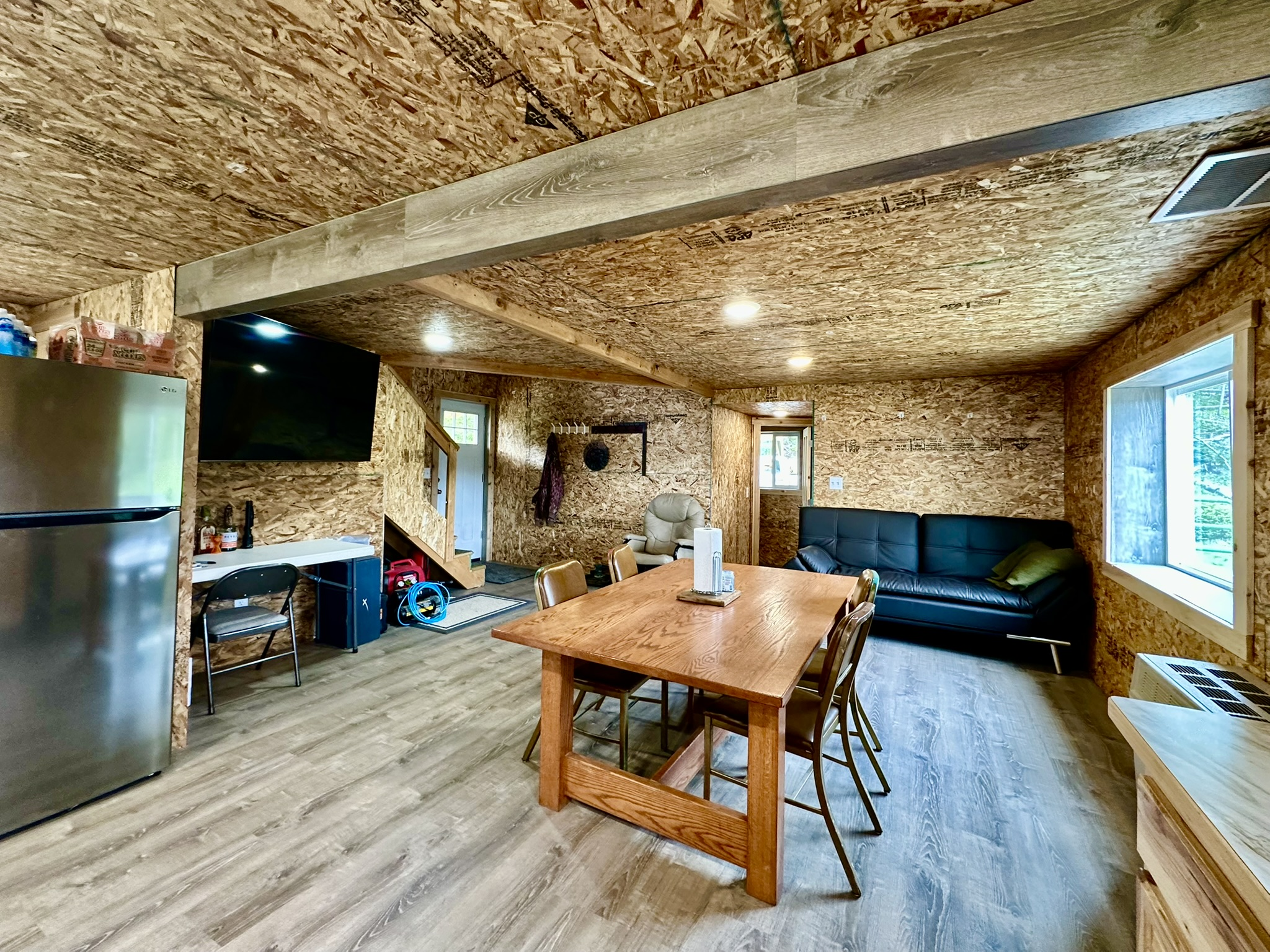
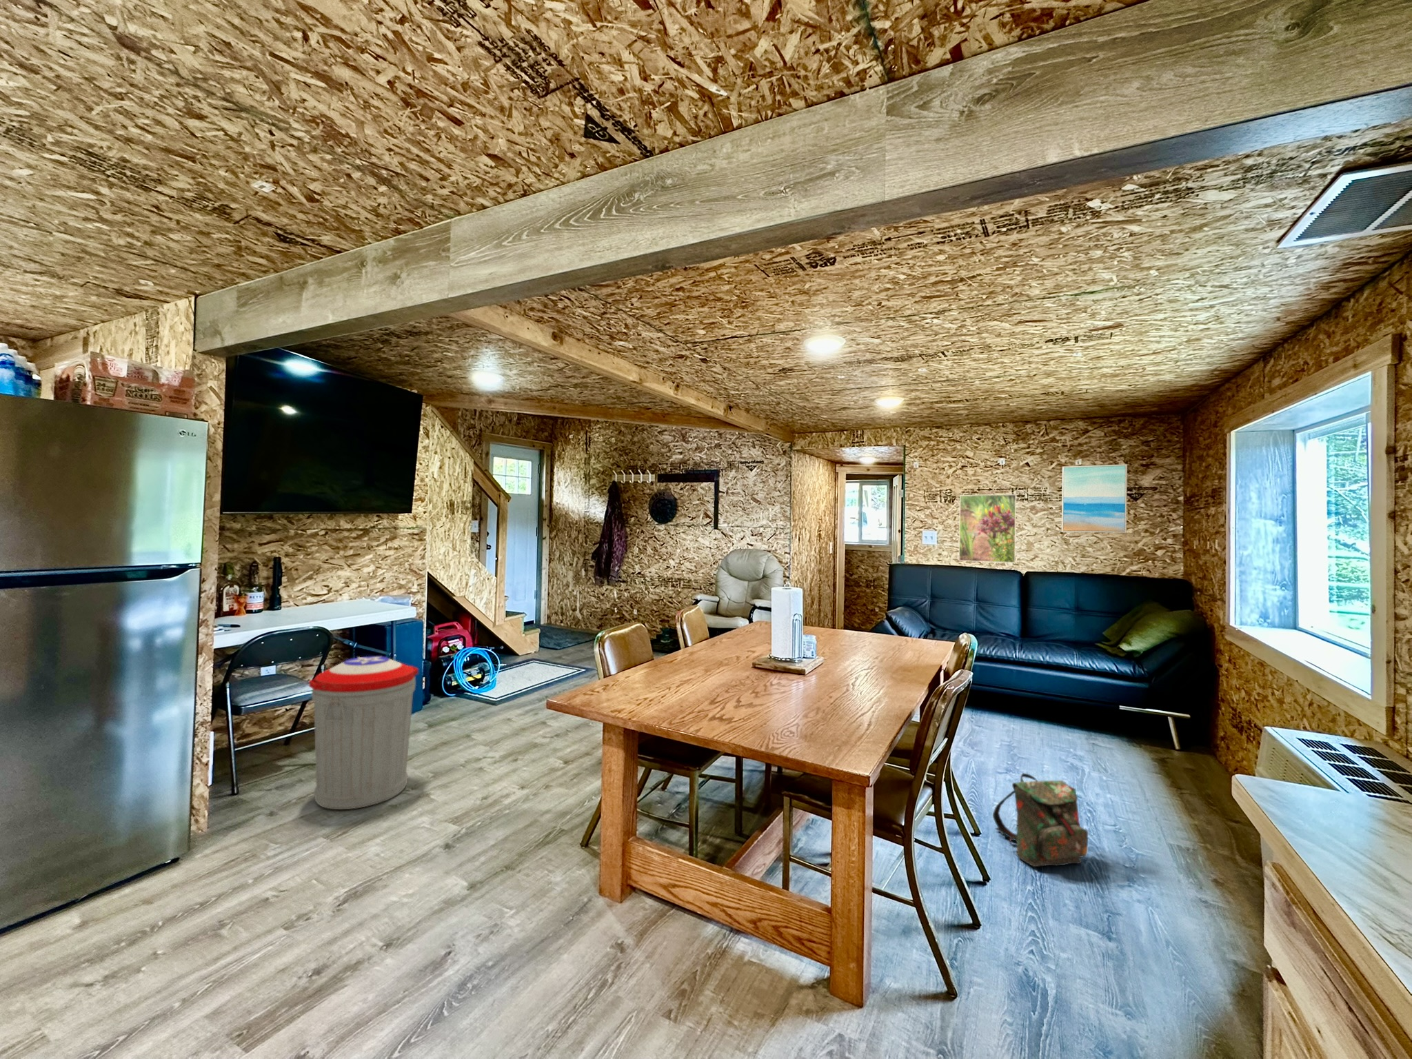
+ trash can [308,655,419,810]
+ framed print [958,494,1017,563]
+ backpack [992,773,1088,868]
+ wall art [1061,464,1128,534]
